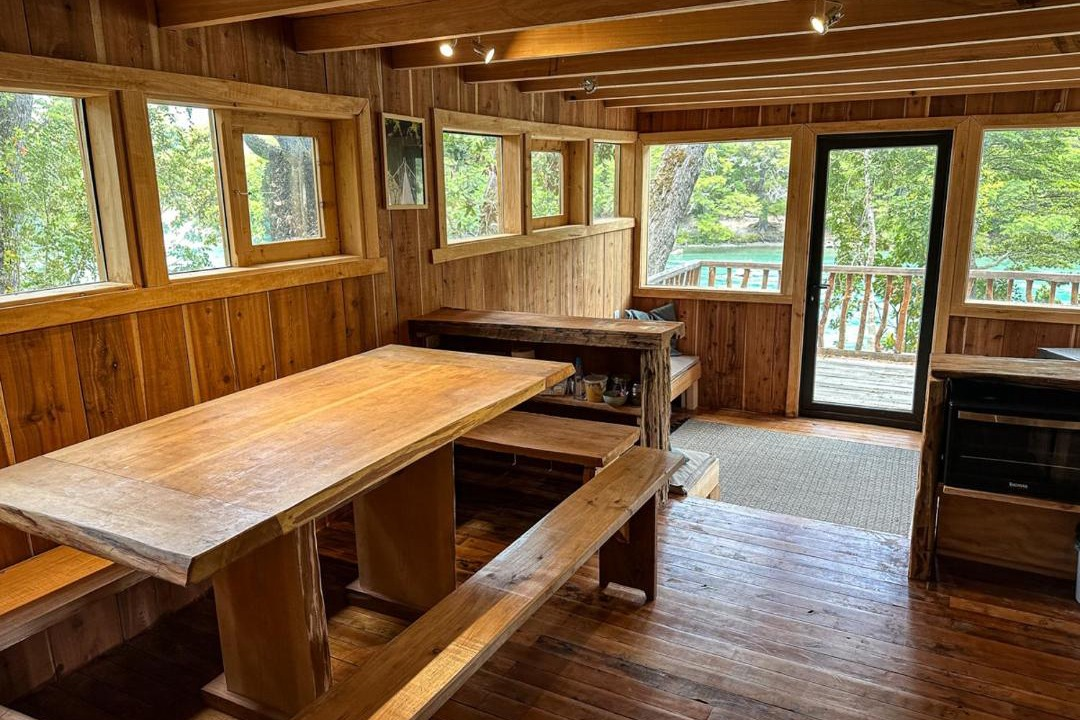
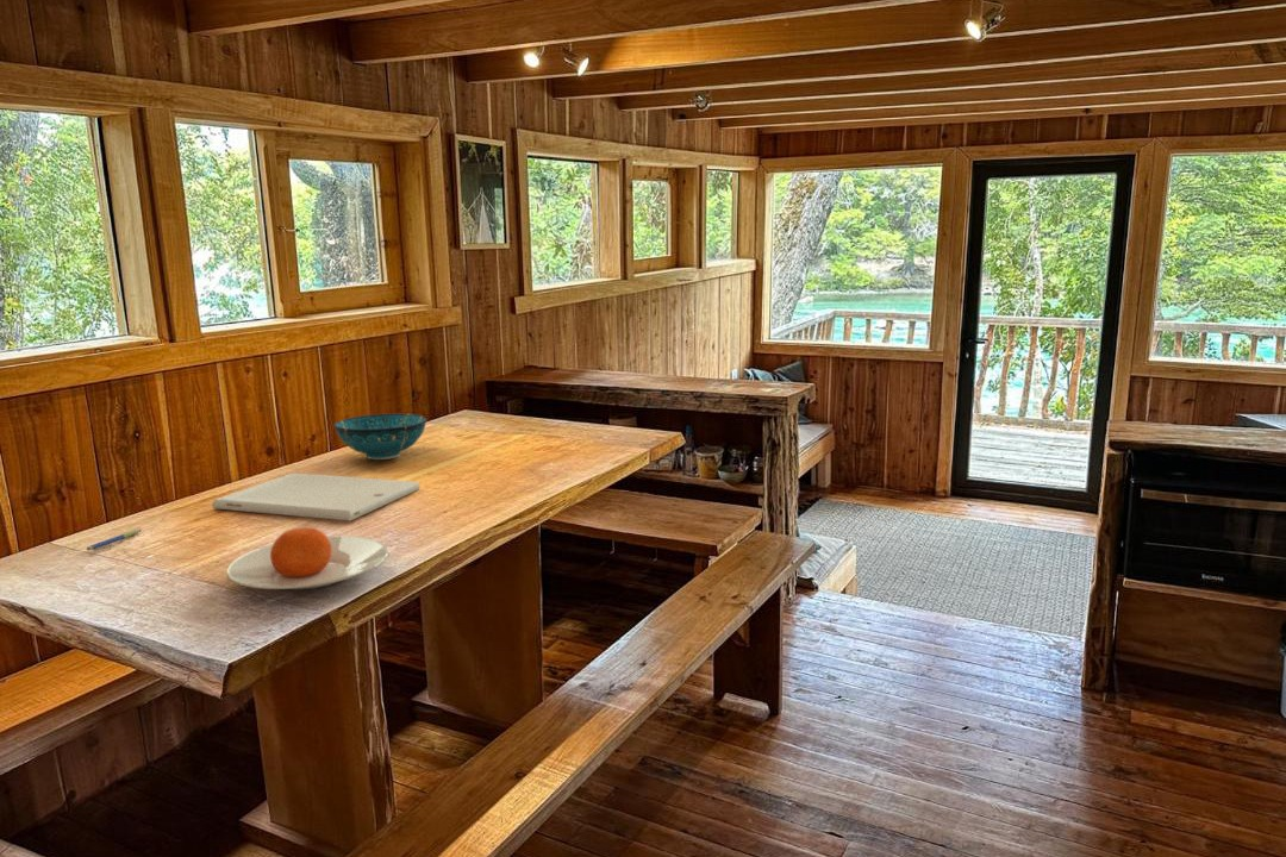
+ decorative bowl [332,413,427,461]
+ plate [225,526,389,590]
+ pen [86,528,143,552]
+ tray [211,471,422,521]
